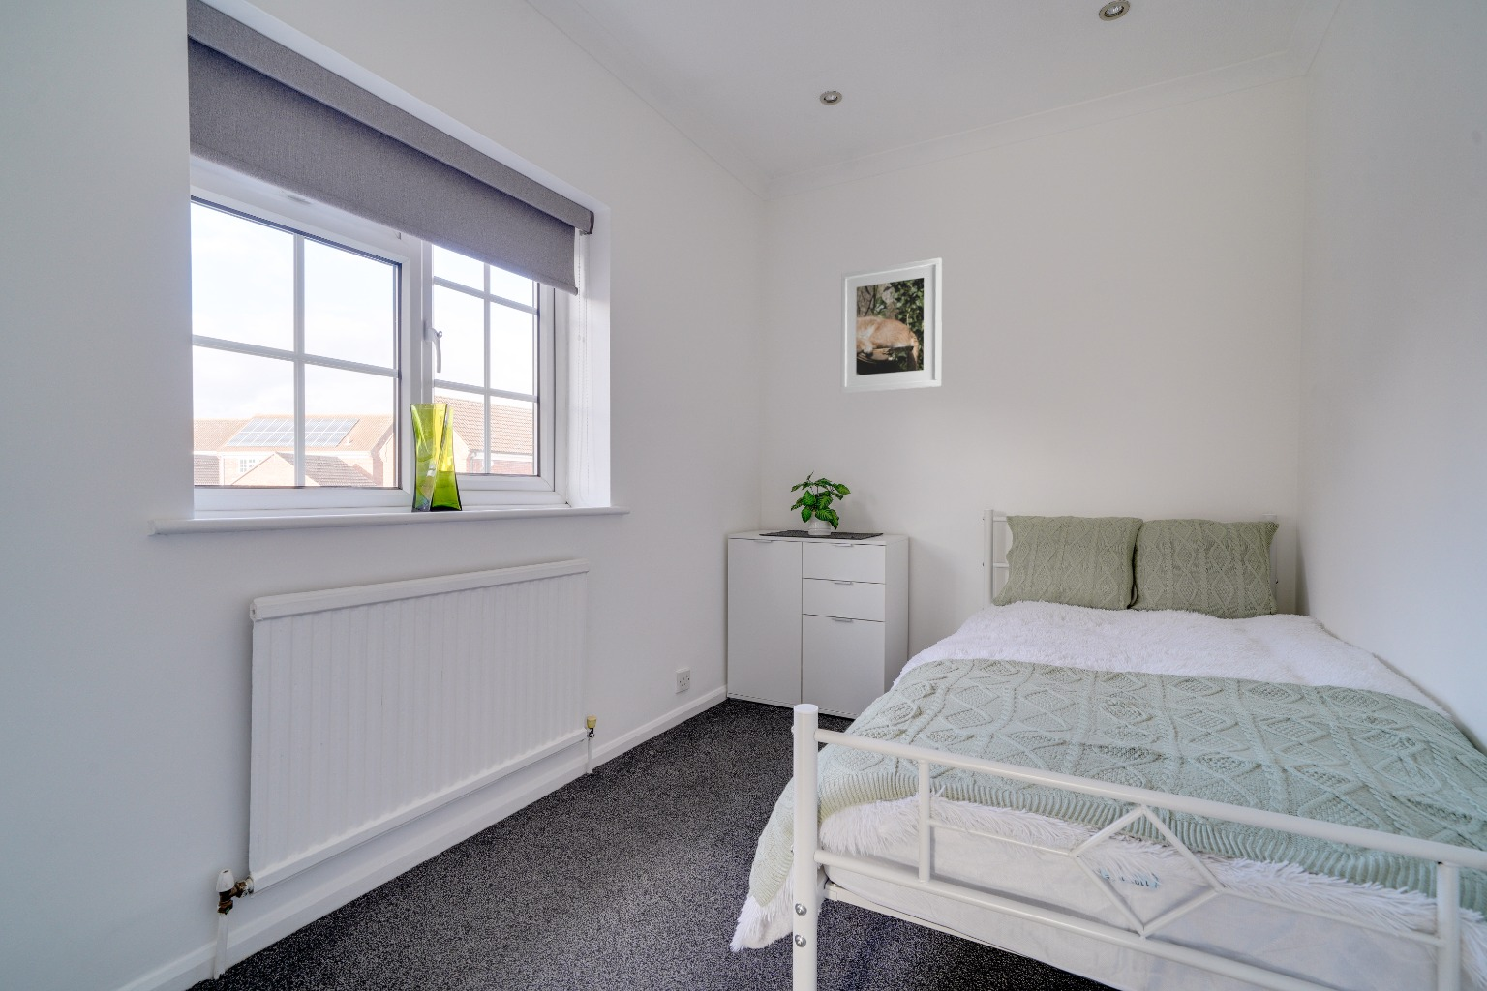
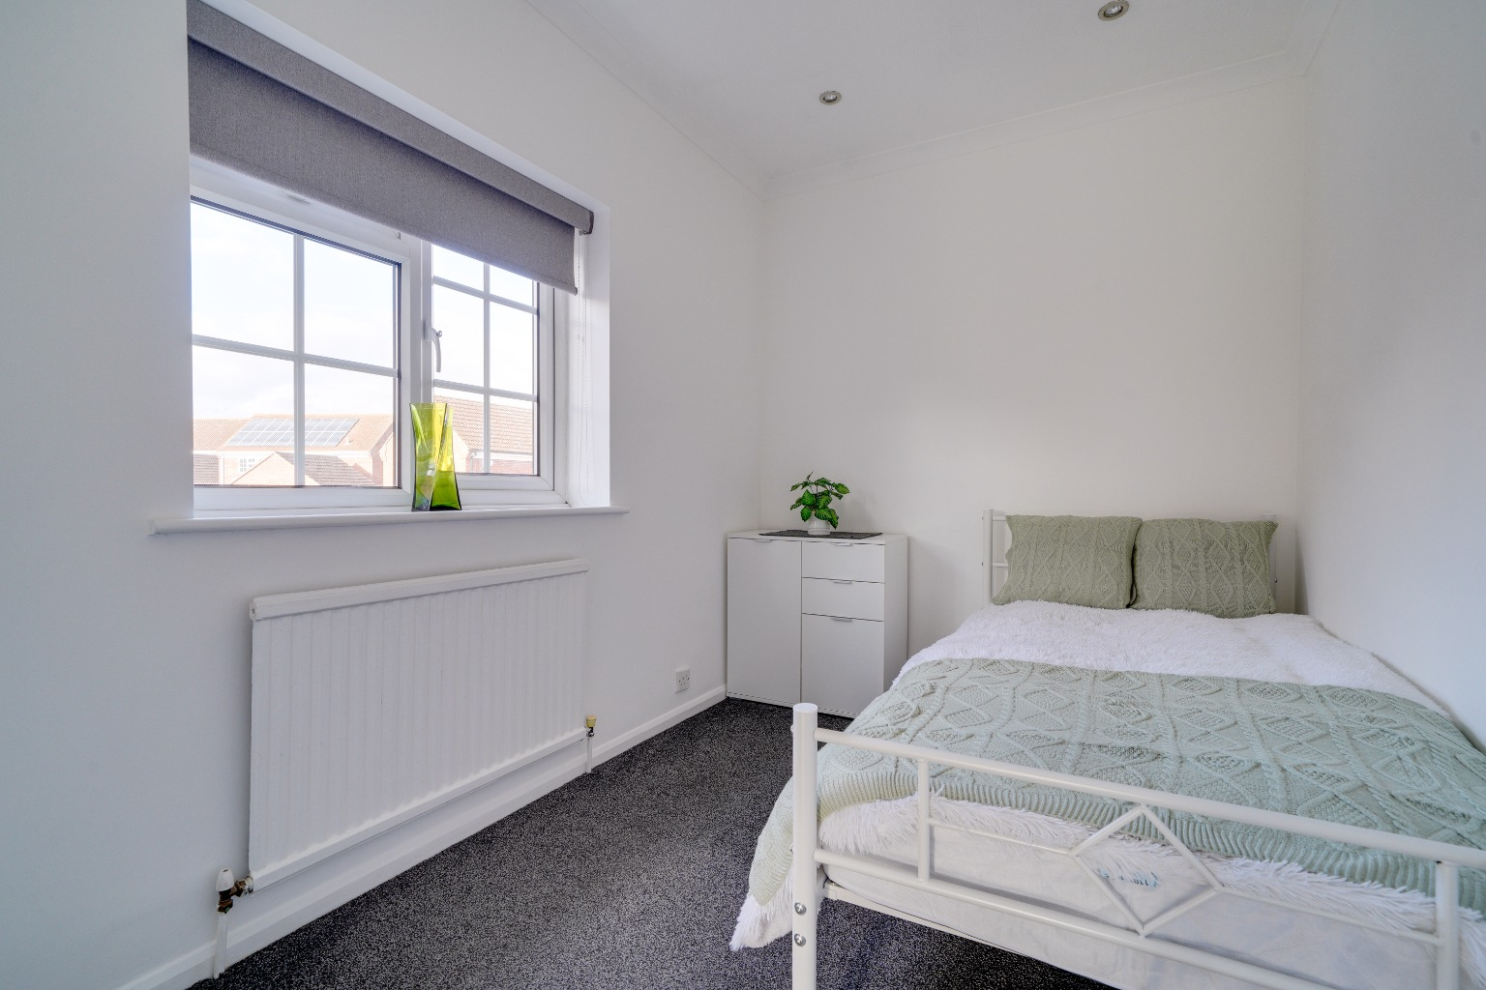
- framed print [841,258,943,394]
